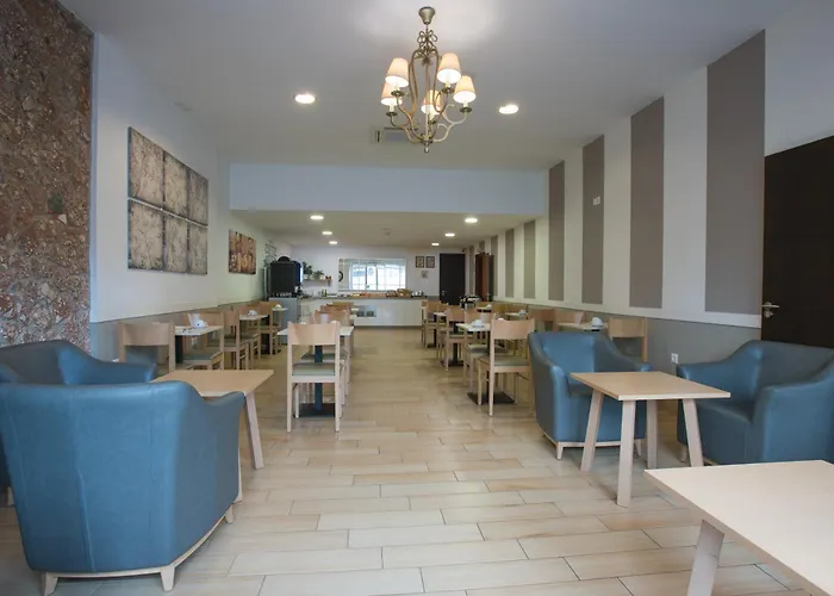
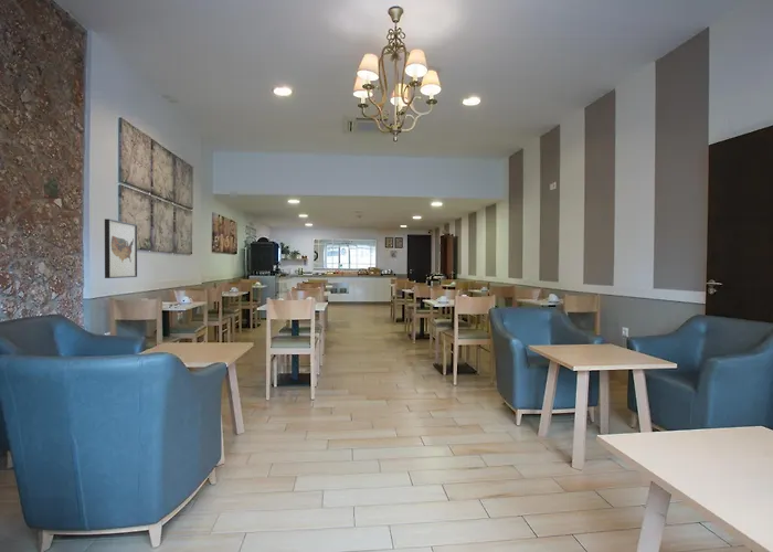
+ wall art [104,217,138,279]
